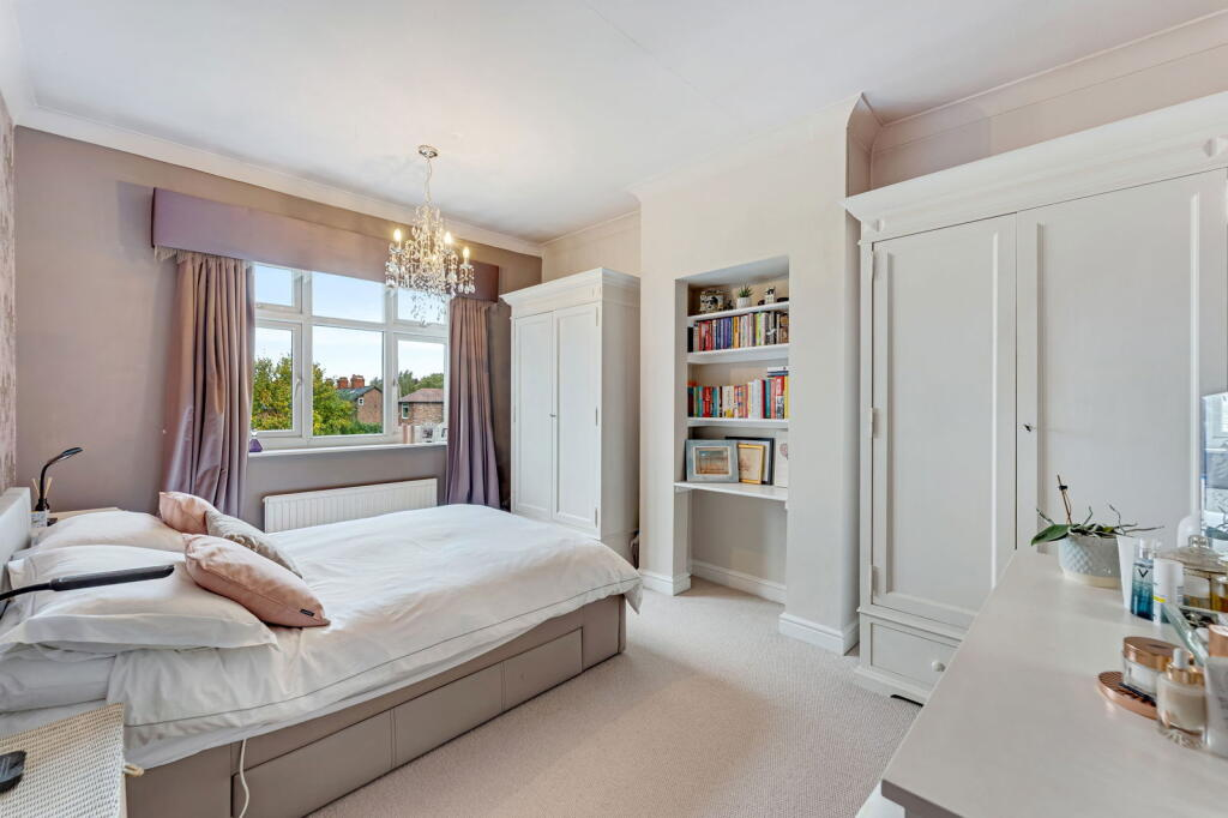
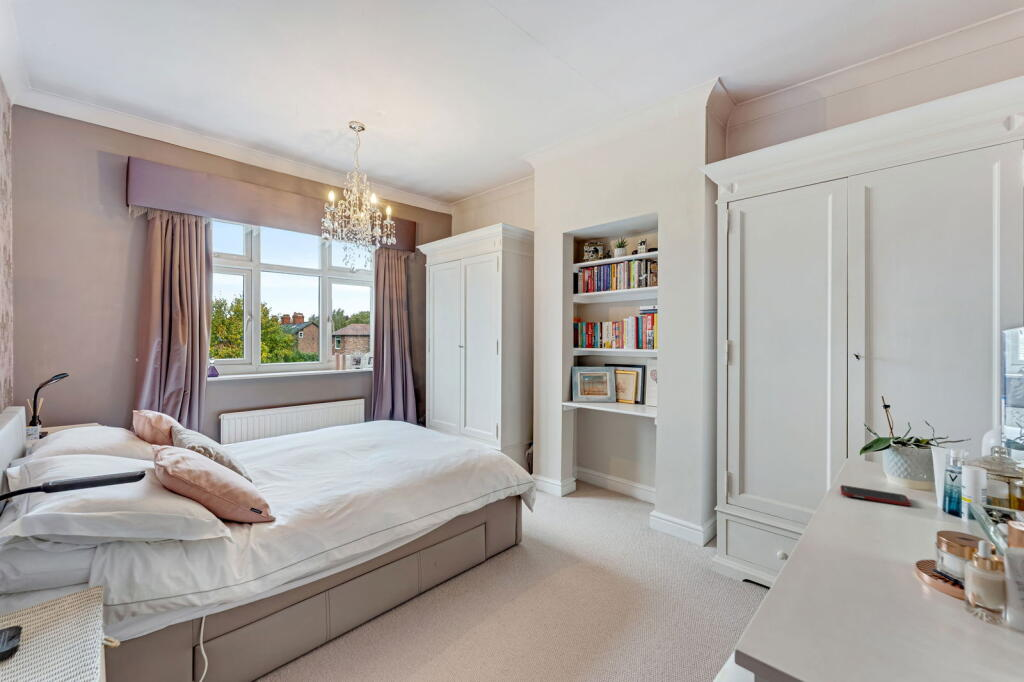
+ cell phone [839,484,911,507]
